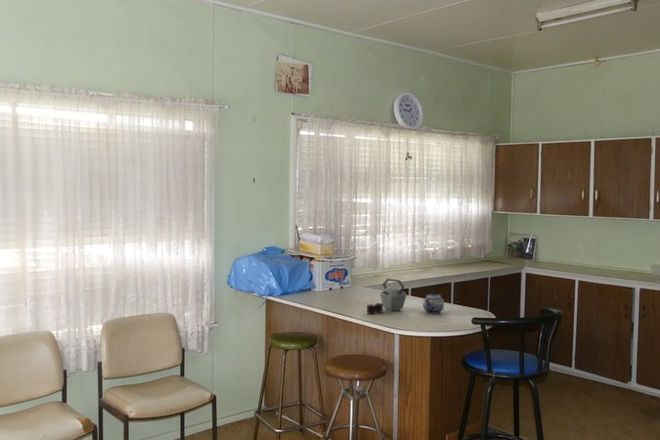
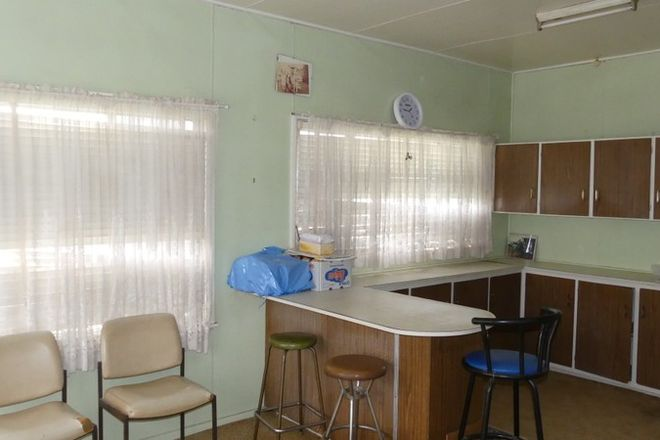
- teapot [422,291,445,315]
- kettle [366,278,408,315]
